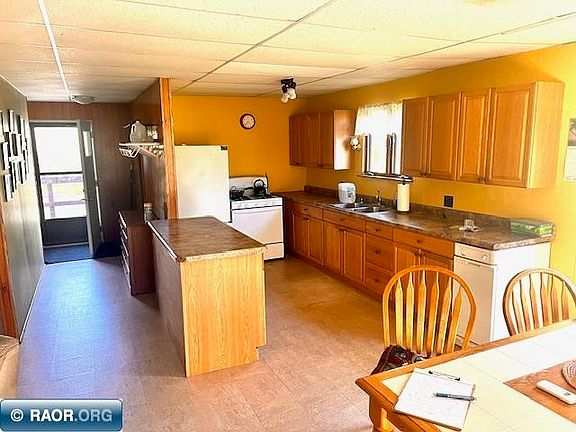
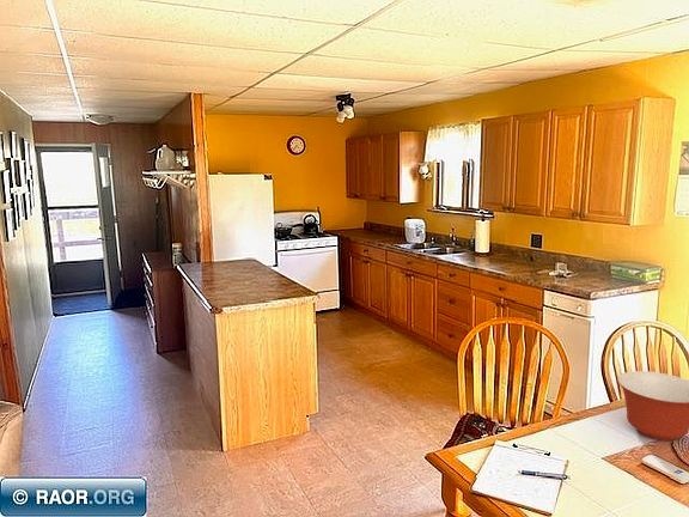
+ mixing bowl [616,370,689,442]
